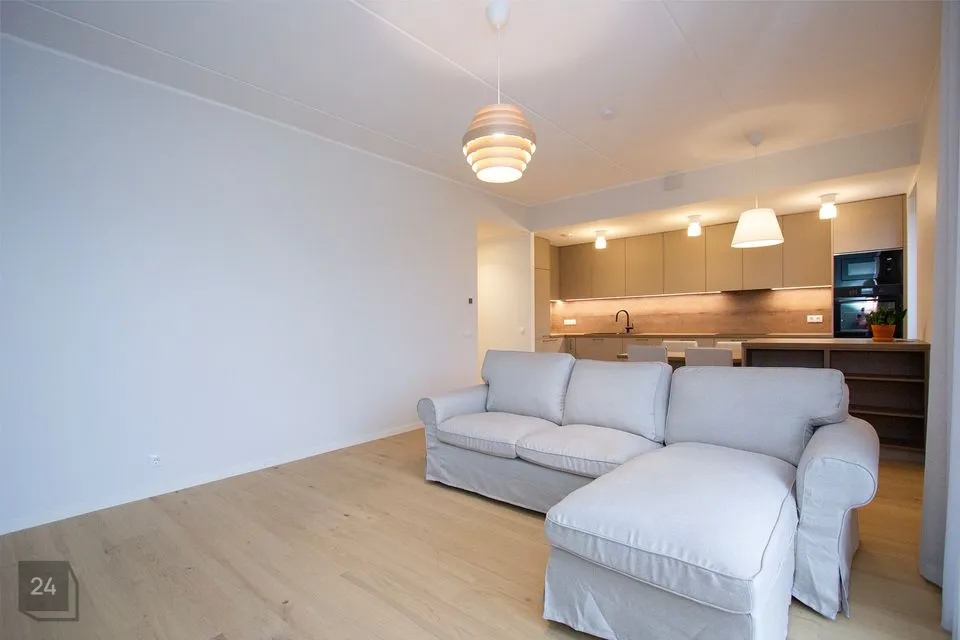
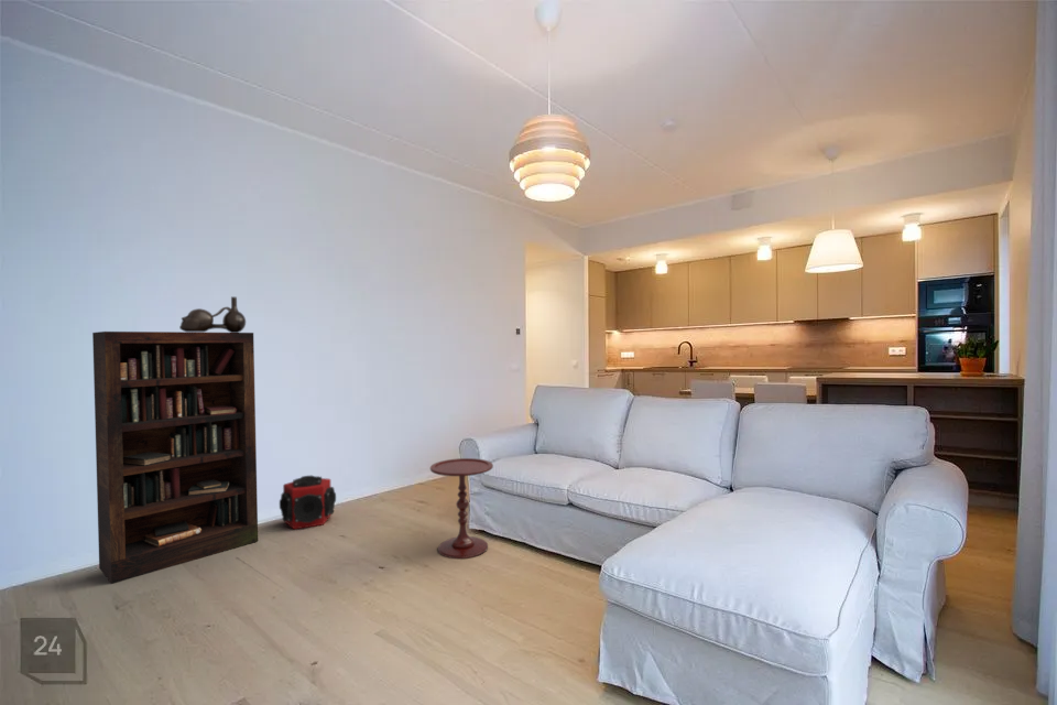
+ speaker [279,475,337,530]
+ side table [429,457,494,560]
+ decorative vase [178,295,247,333]
+ bookcase [91,330,259,585]
